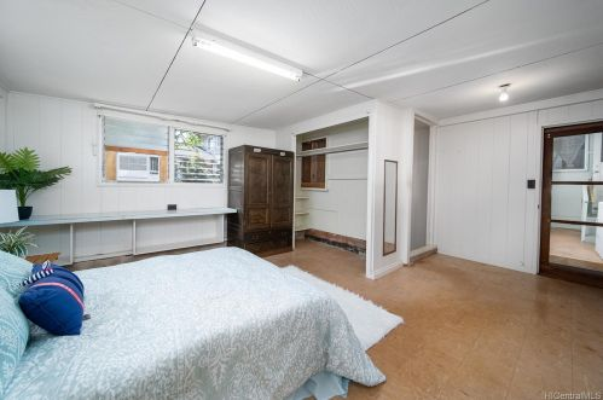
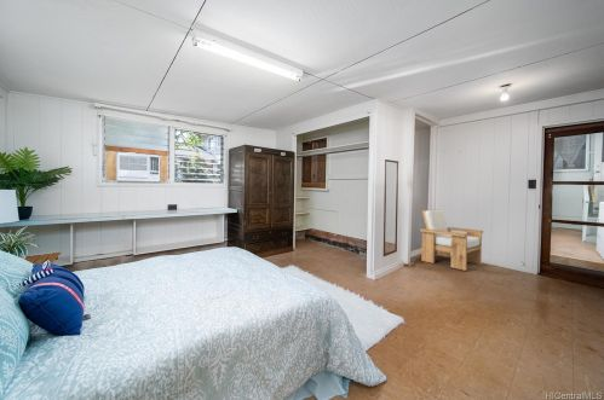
+ armchair [419,208,484,272]
